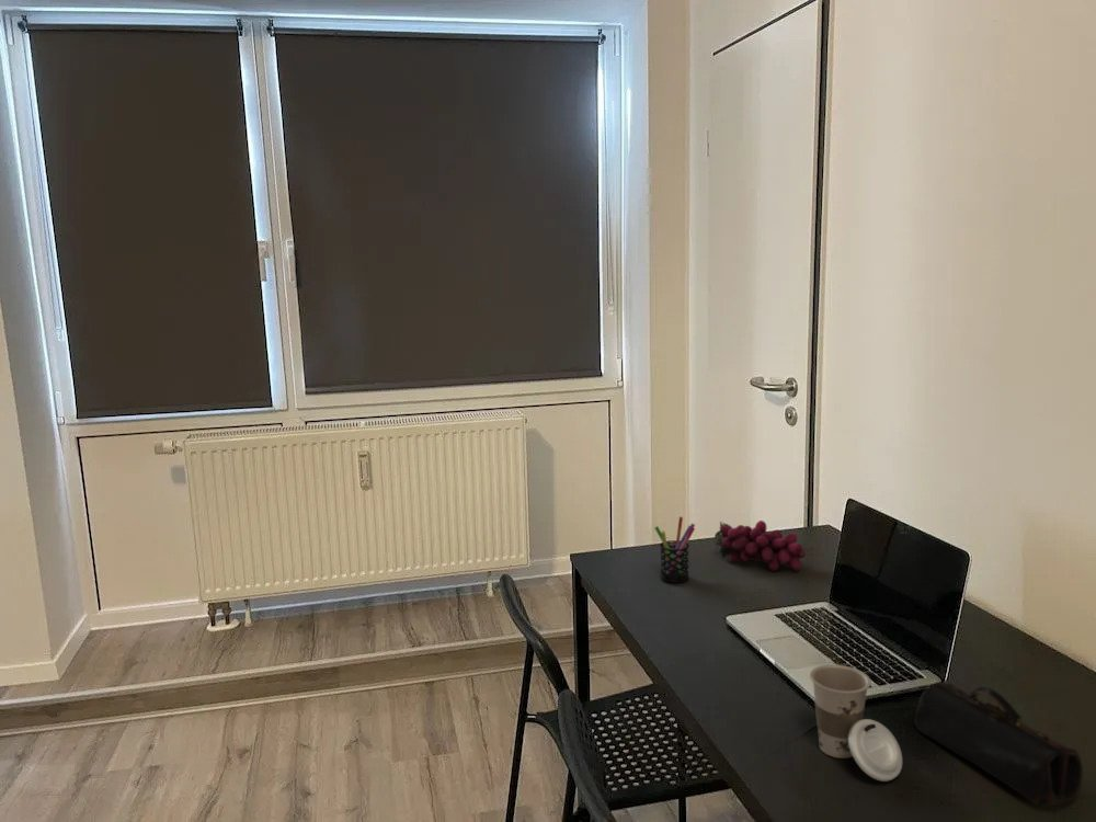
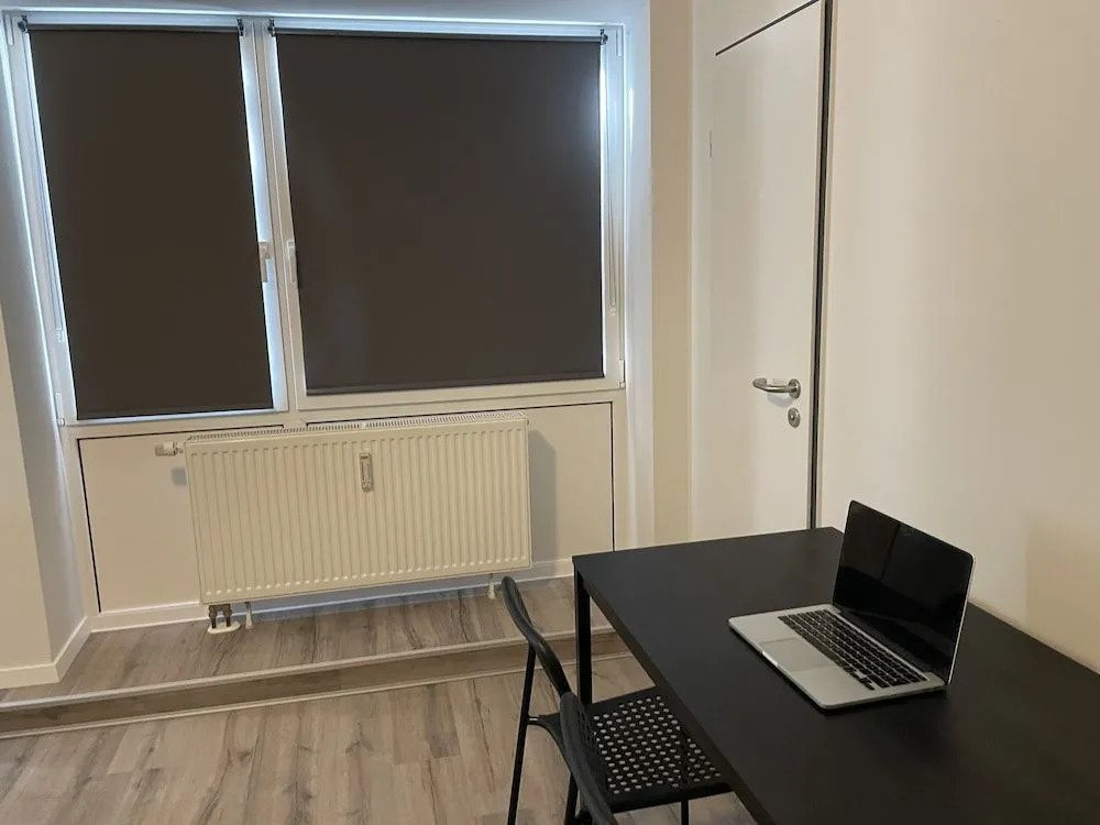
- pencil case [913,681,1084,807]
- cup [809,663,903,783]
- grapes [713,520,807,572]
- pen holder [653,516,696,584]
